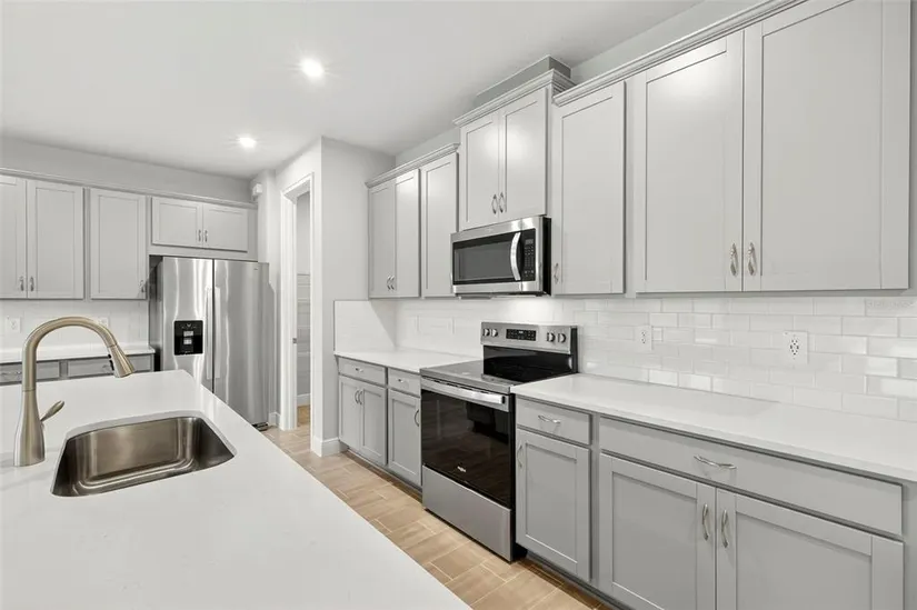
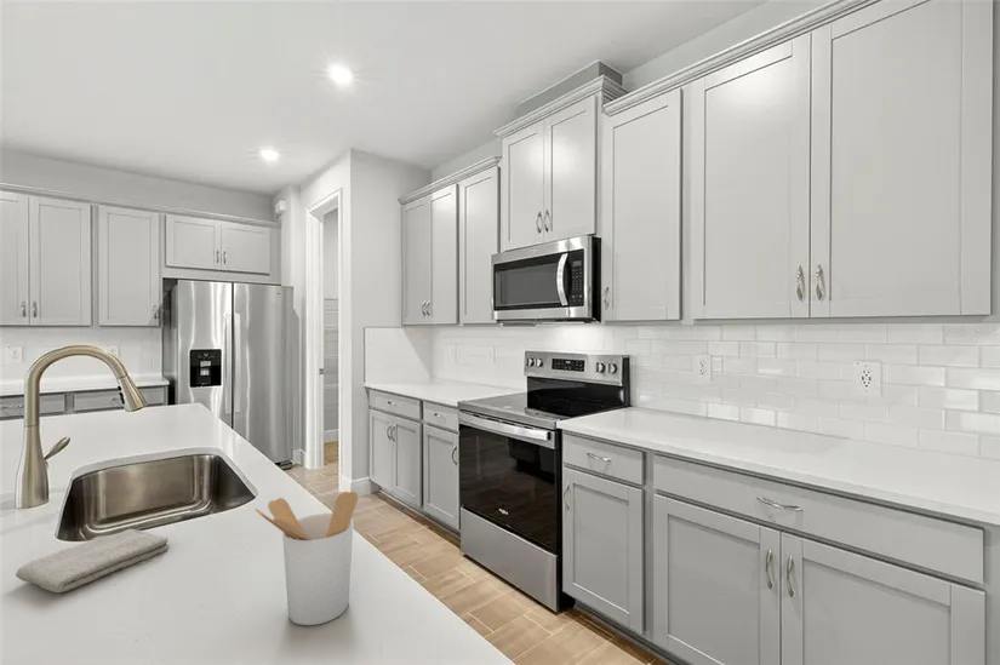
+ washcloth [15,528,170,594]
+ utensil holder [253,491,359,626]
